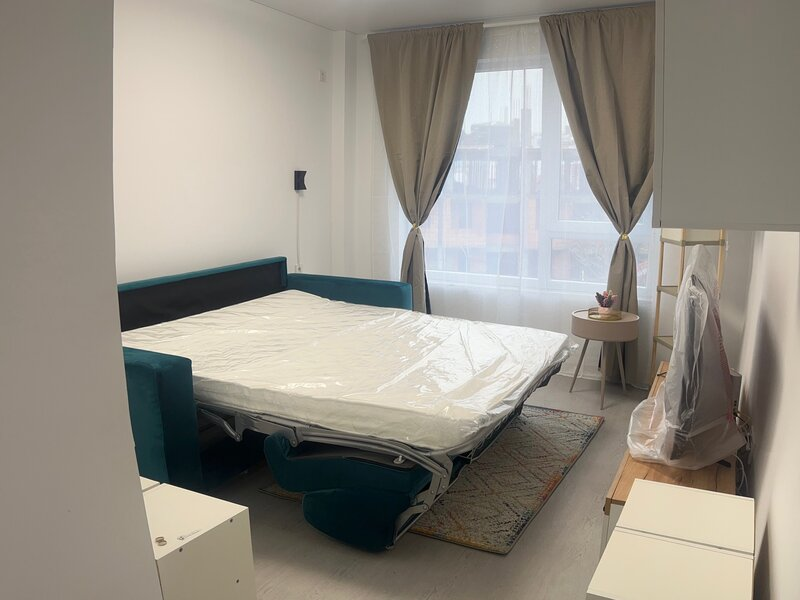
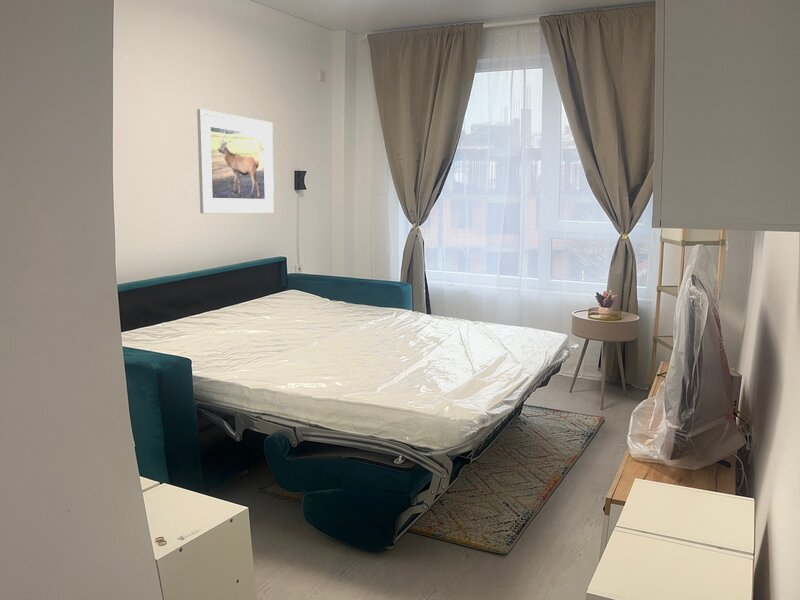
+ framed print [196,108,275,214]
